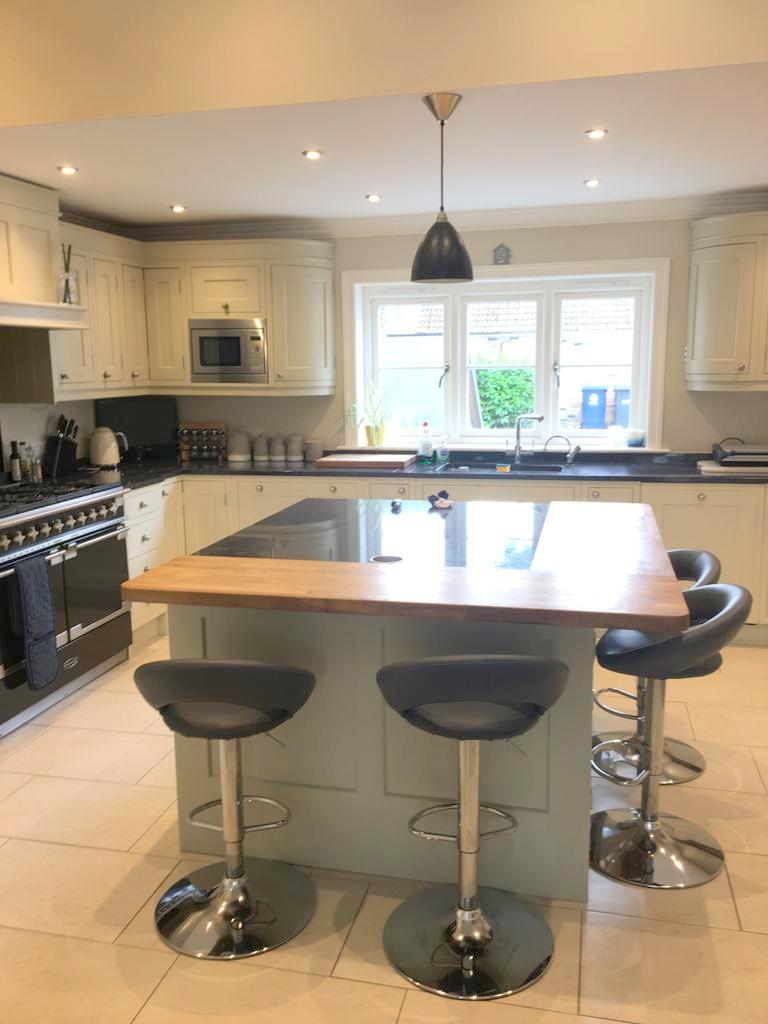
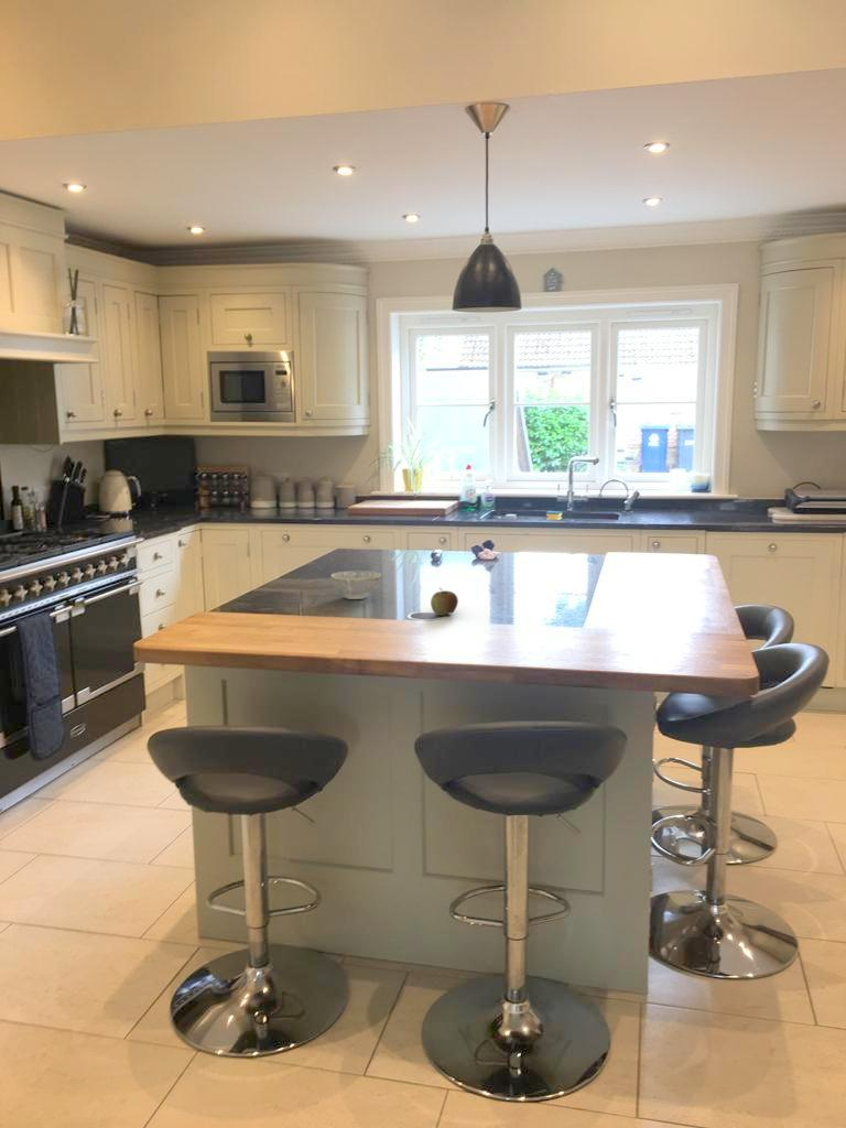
+ bowl [329,571,382,600]
+ apple [430,587,459,617]
